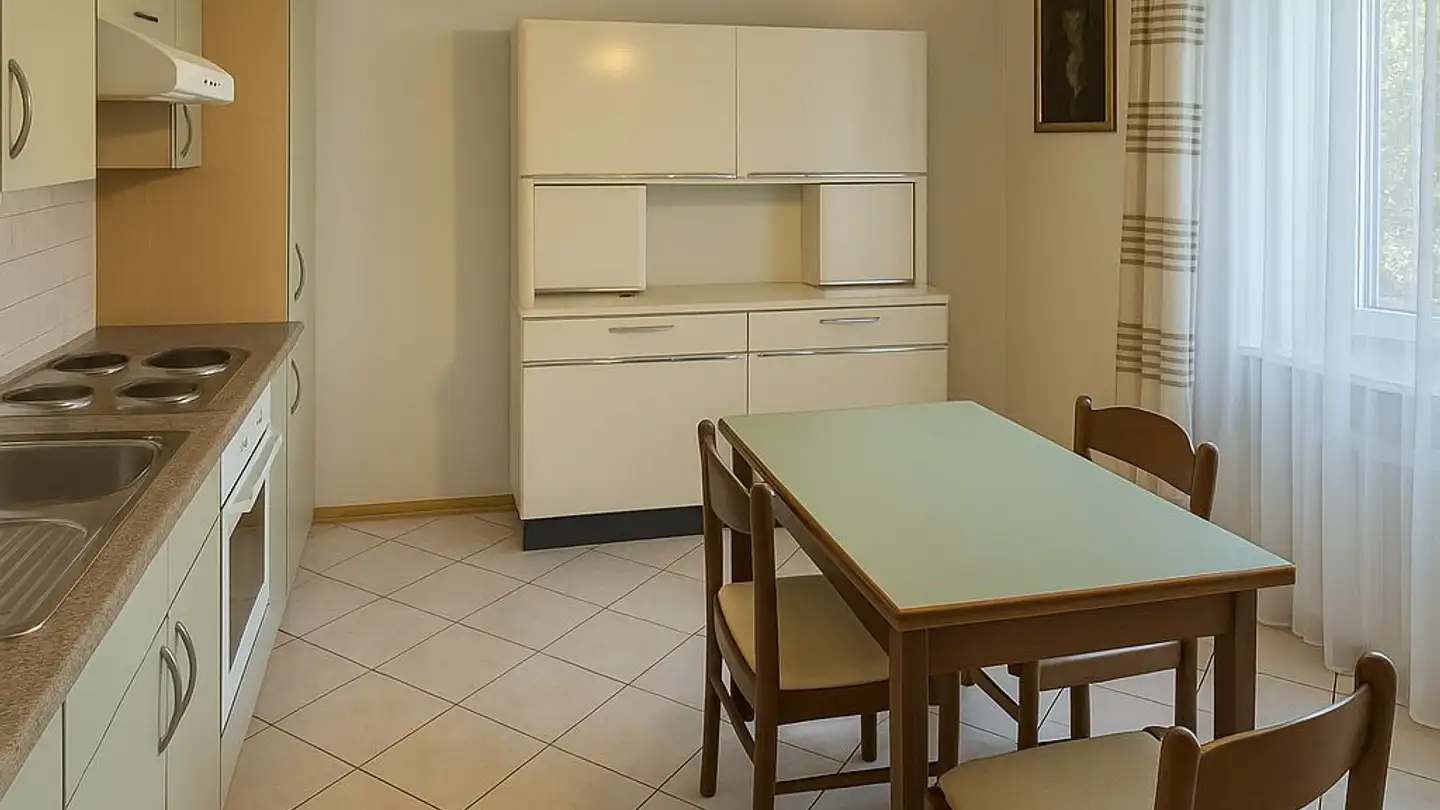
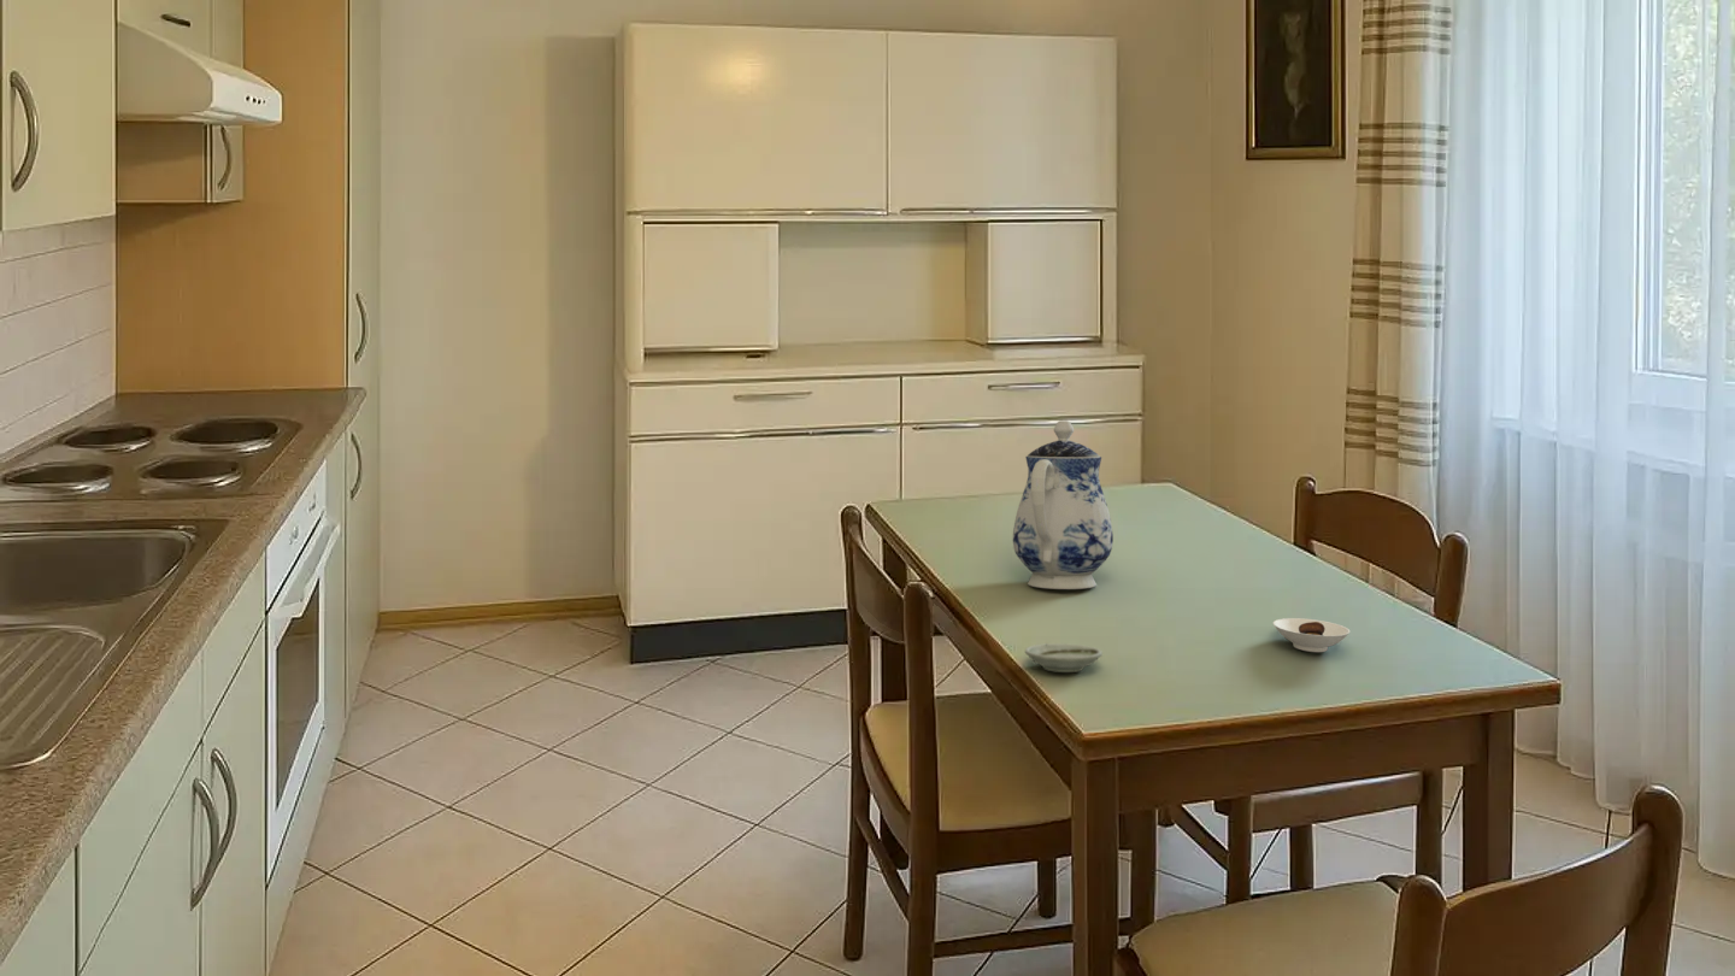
+ saucer [1272,617,1351,653]
+ saucer [1024,642,1104,674]
+ teapot [1012,419,1114,590]
